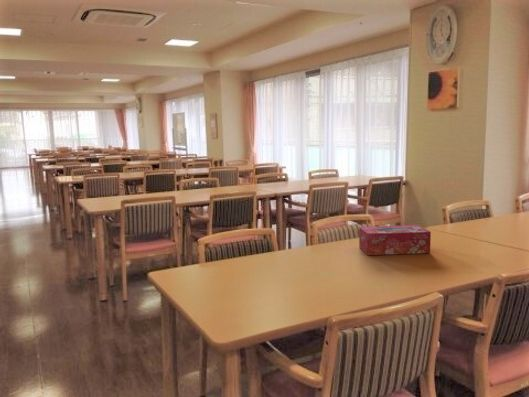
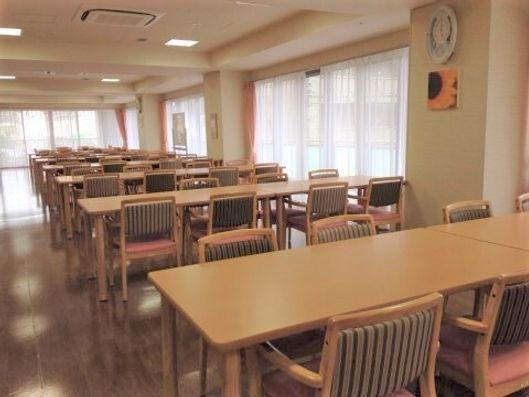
- tissue box [358,224,432,256]
